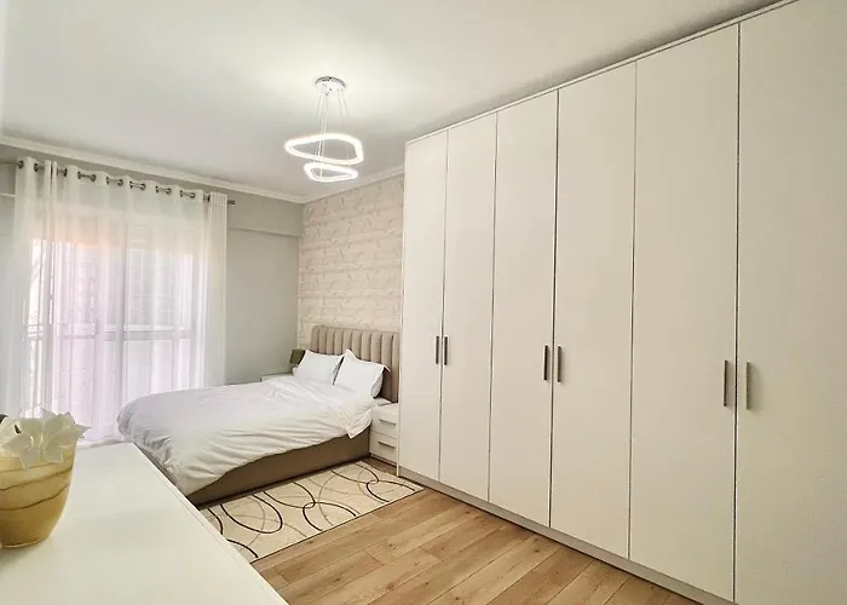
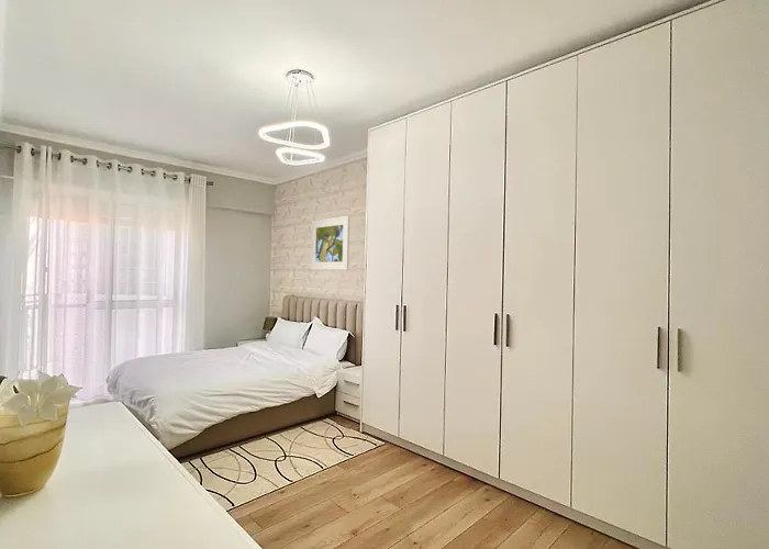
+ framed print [310,215,350,271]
